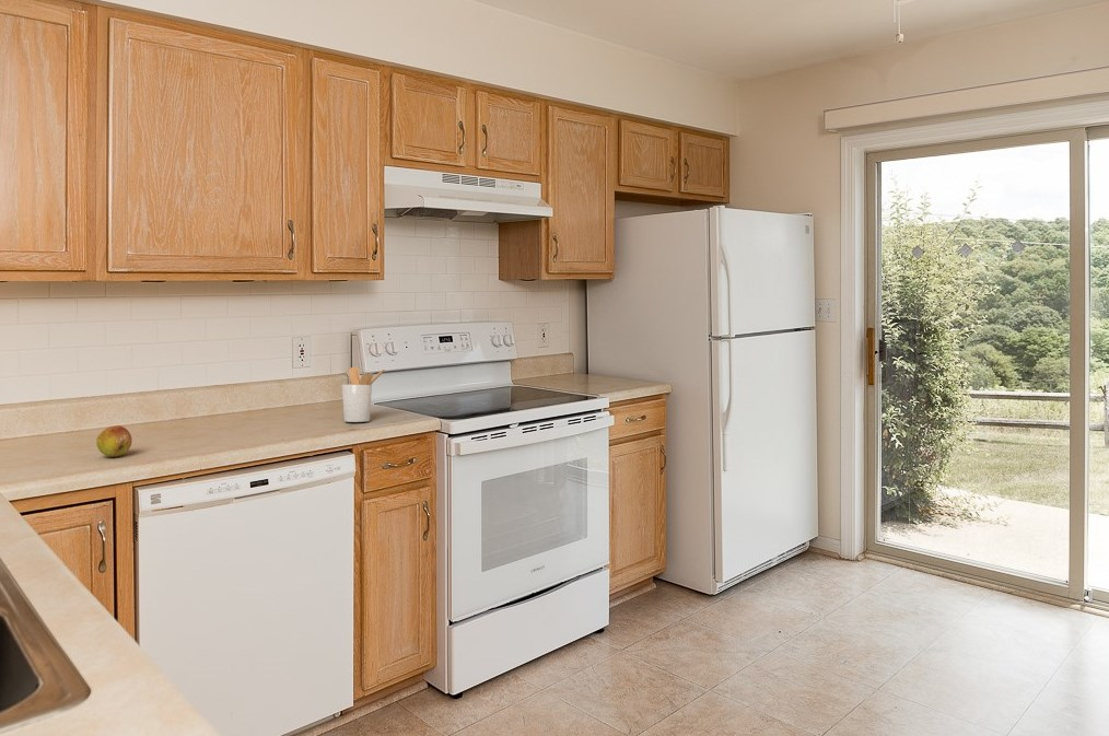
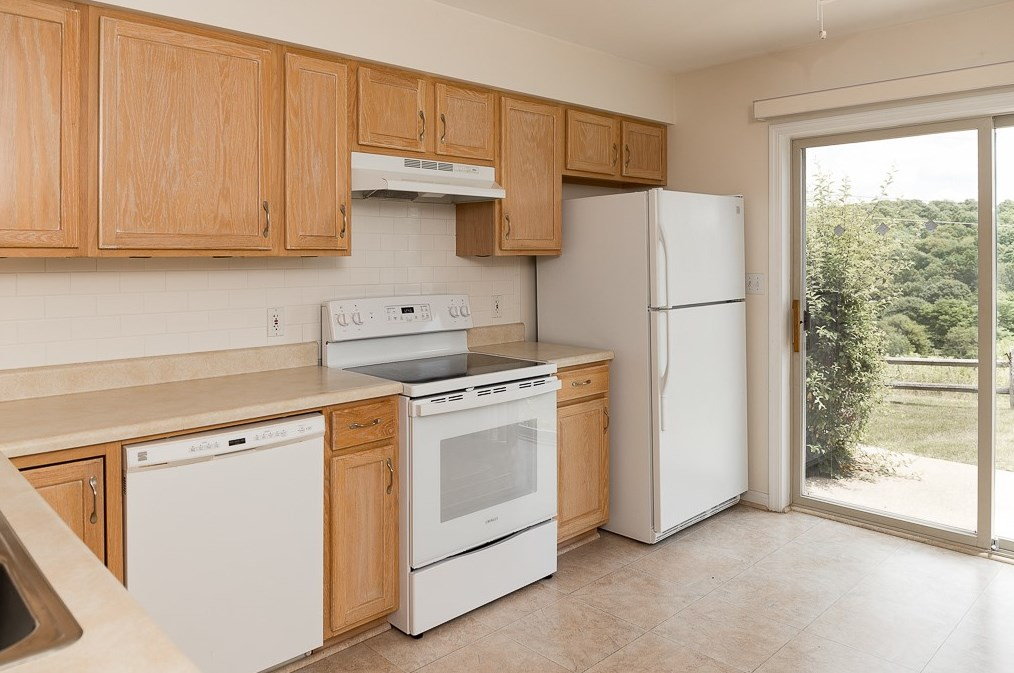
- apple [95,424,133,458]
- utensil holder [341,365,386,423]
